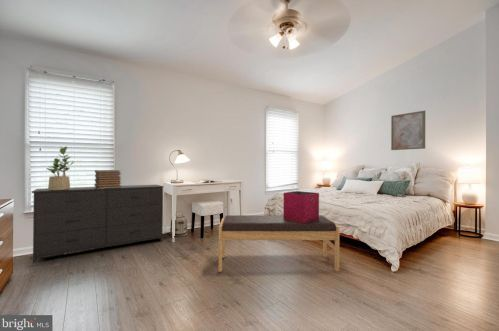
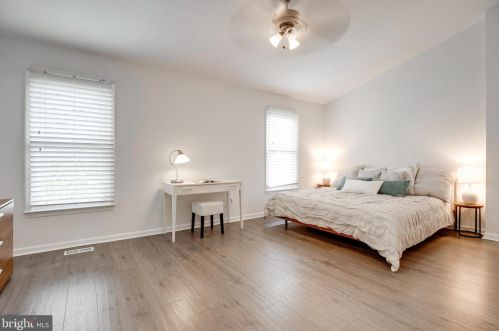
- storage bin [282,190,320,223]
- dresser [31,184,165,264]
- book stack [93,169,122,189]
- wall art [390,110,426,151]
- basket [169,210,189,237]
- potted plant [45,145,75,190]
- bench [218,214,340,273]
